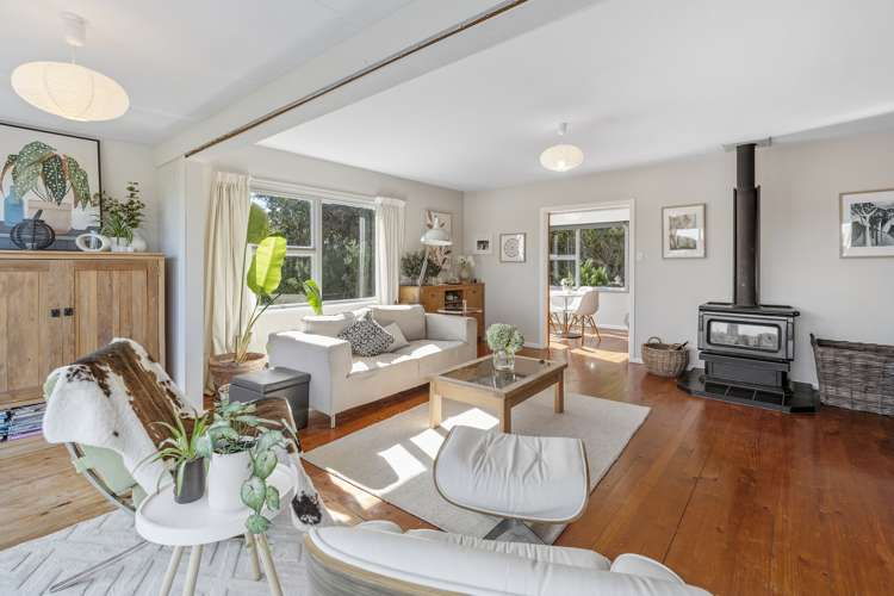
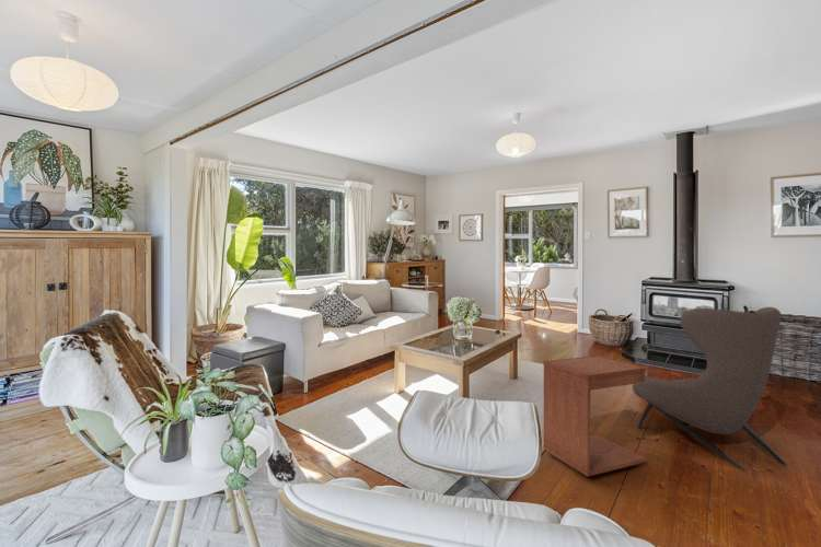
+ armchair [632,306,789,472]
+ side table [542,354,647,478]
